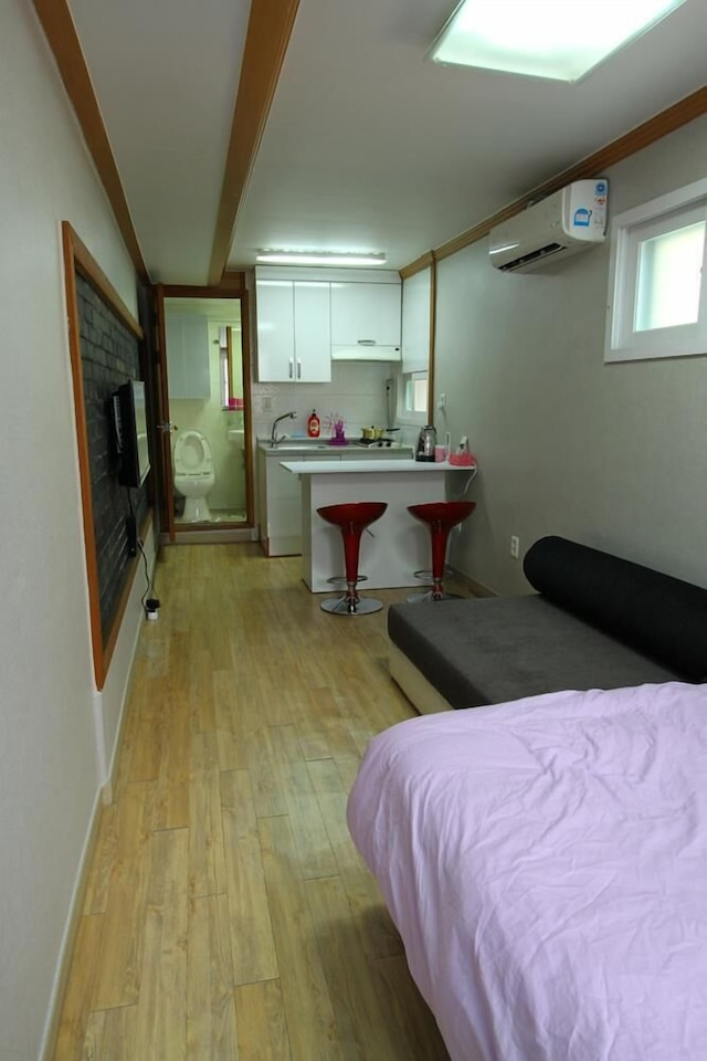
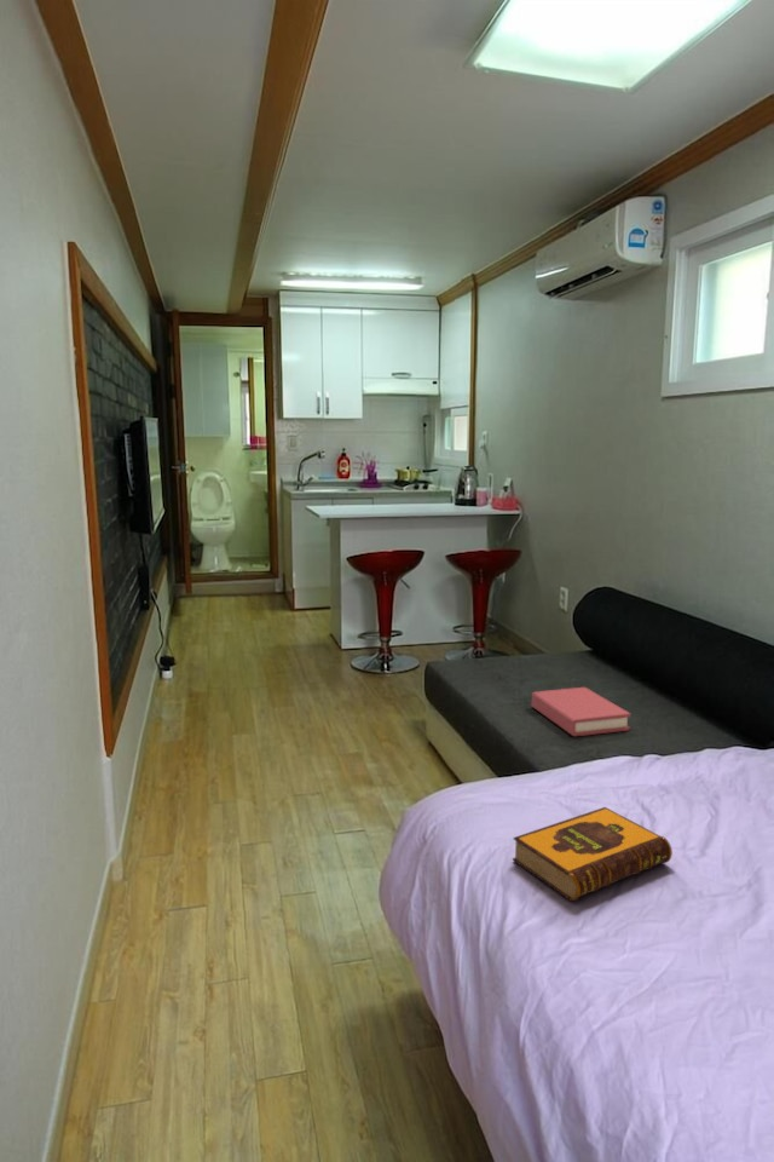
+ hardback book [512,806,674,902]
+ hardback book [531,686,633,737]
